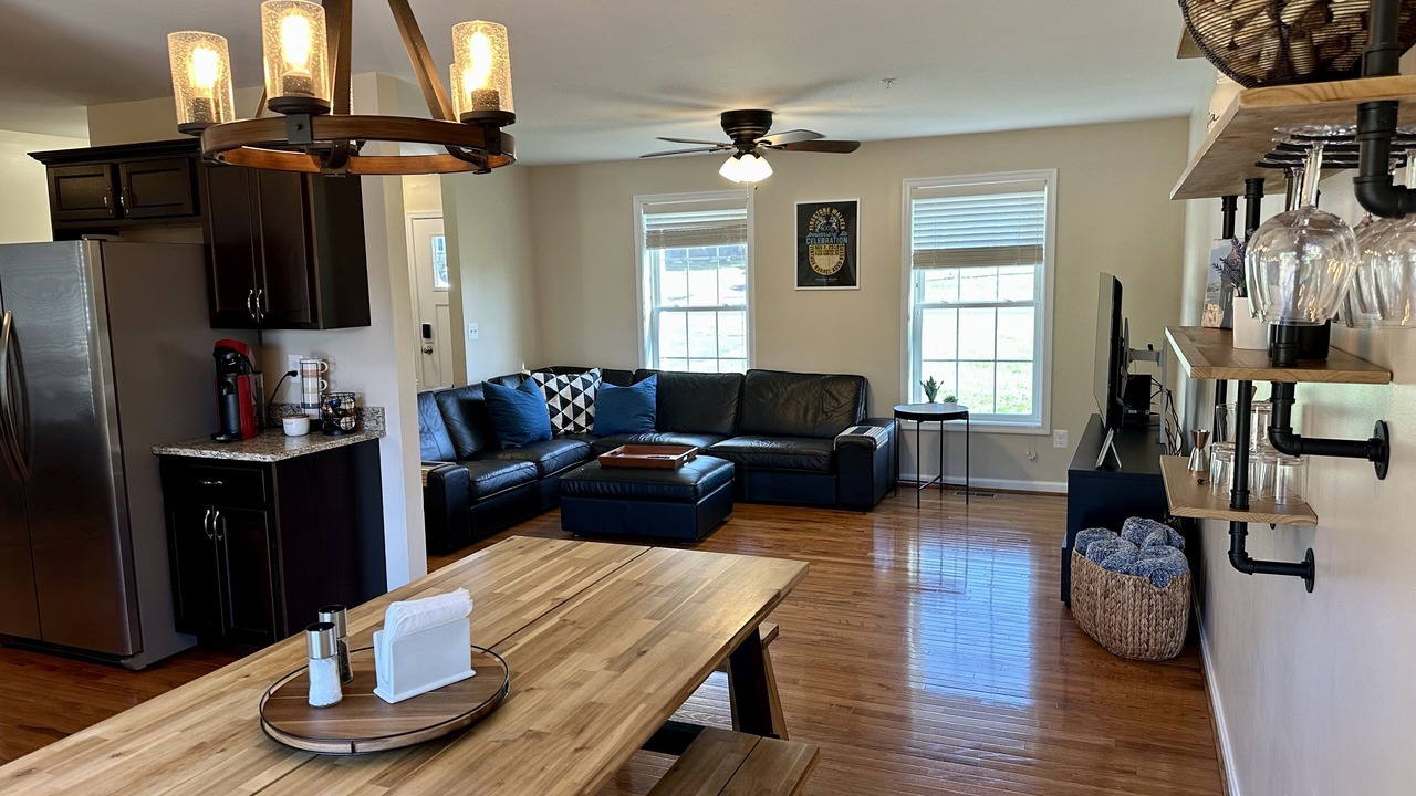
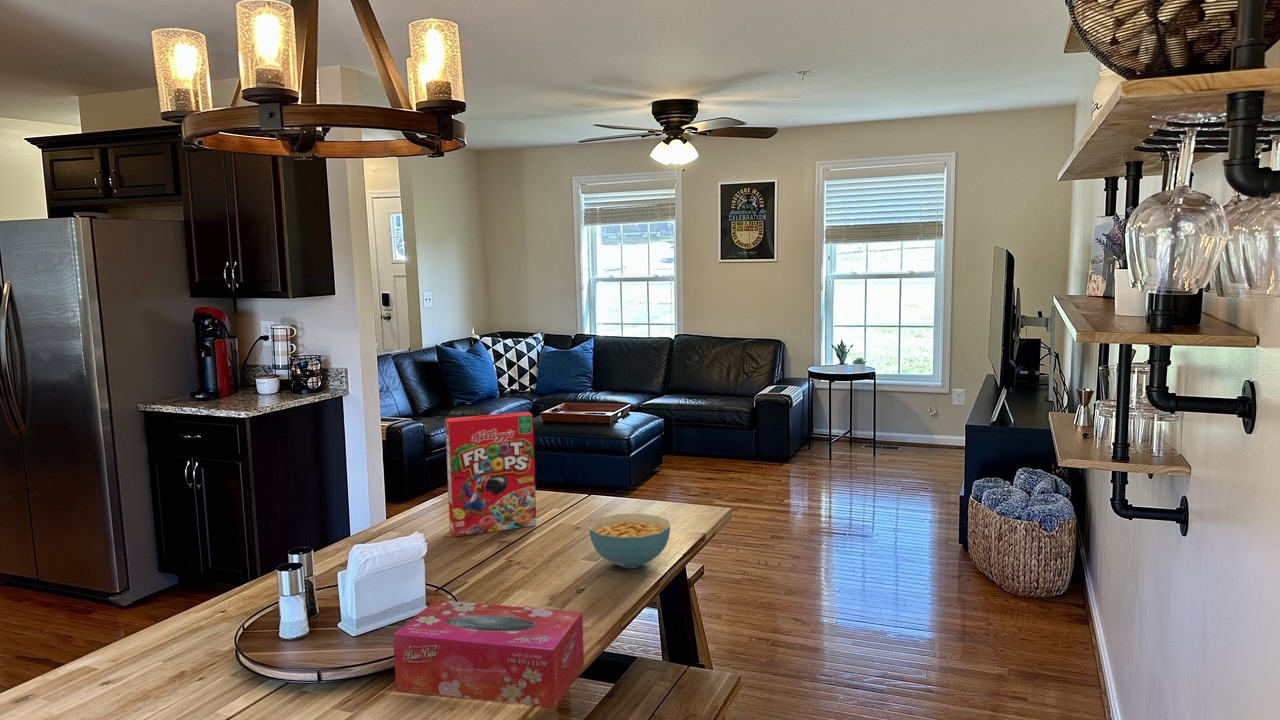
+ cereal box [444,411,537,538]
+ tissue box [392,599,585,708]
+ cereal bowl [588,513,671,569]
